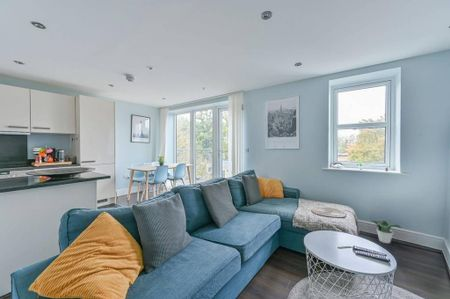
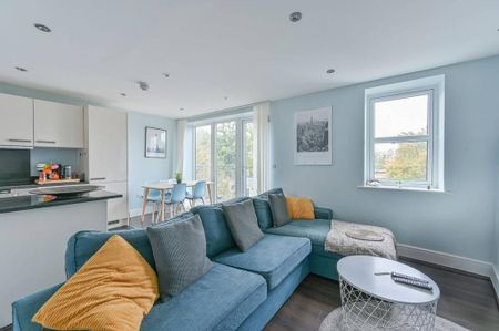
- potted plant [370,220,402,244]
